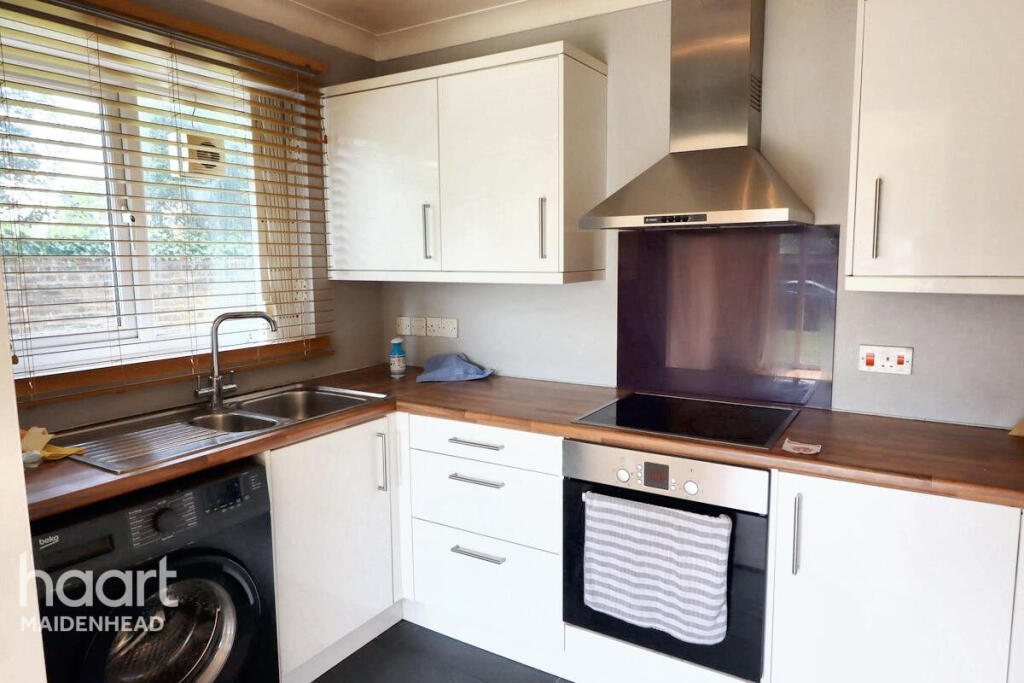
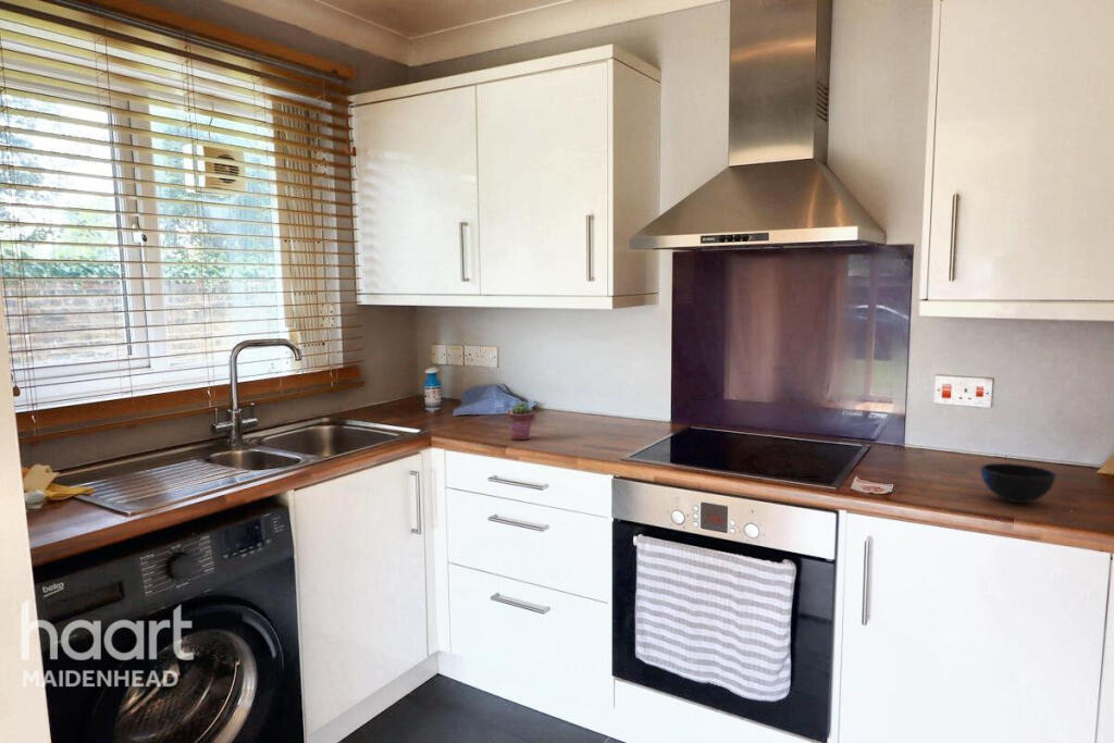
+ potted succulent [505,400,535,441]
+ bowl [979,462,1057,504]
